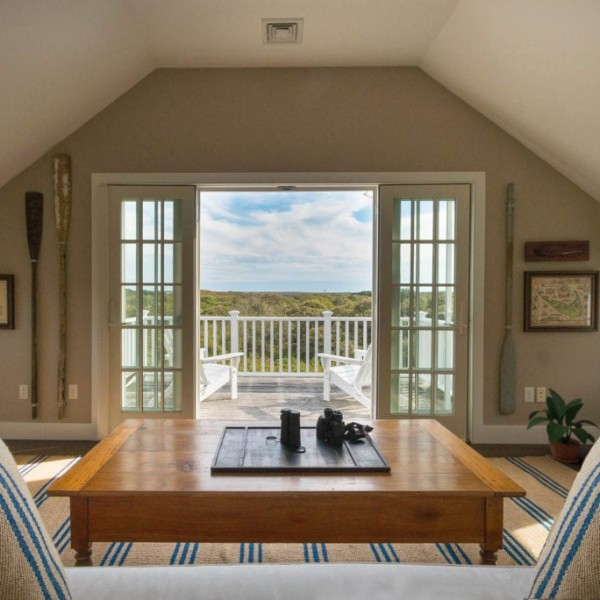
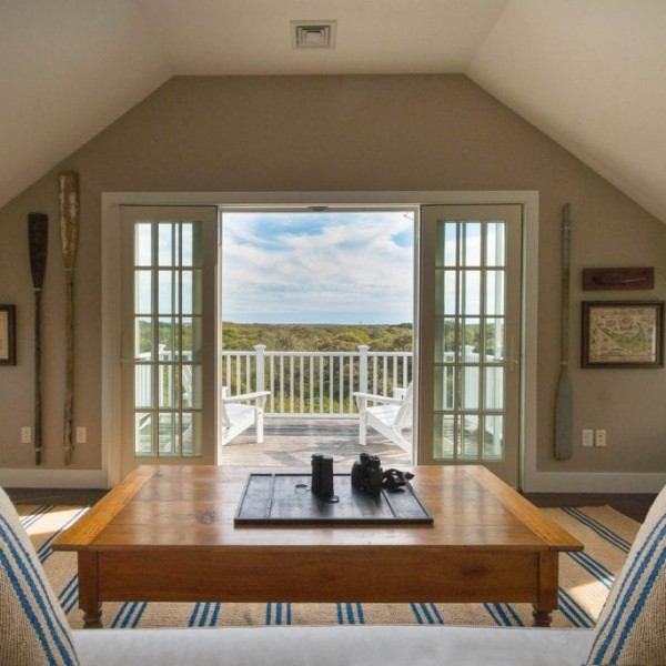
- potted plant [525,387,600,464]
